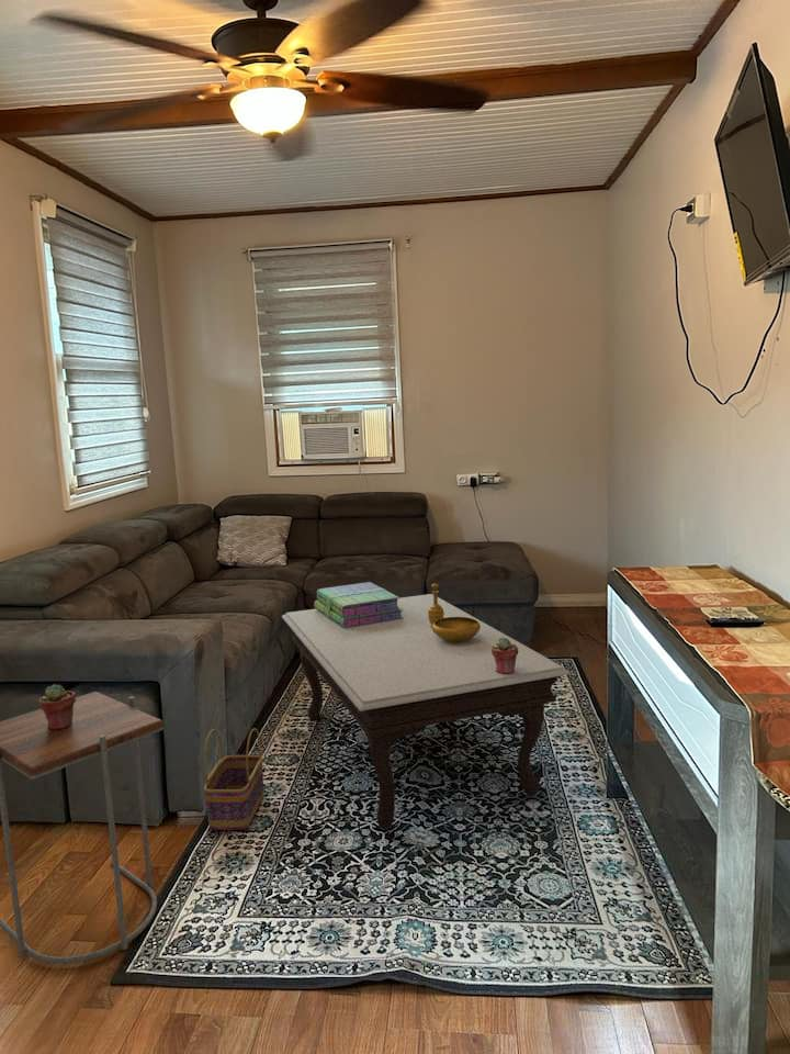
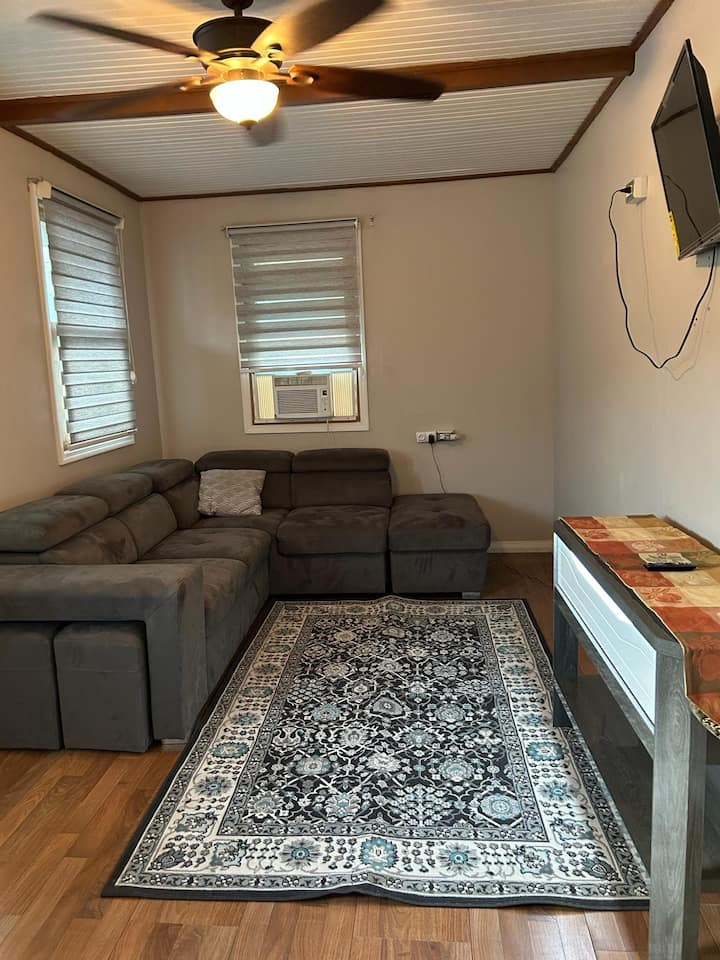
- coffee table [281,593,572,831]
- side table [0,691,165,965]
- potted succulent [492,637,518,674]
- potted succulent [38,683,76,730]
- decorative bowl [428,582,481,643]
- stack of books [313,581,404,628]
- basket [203,727,264,831]
